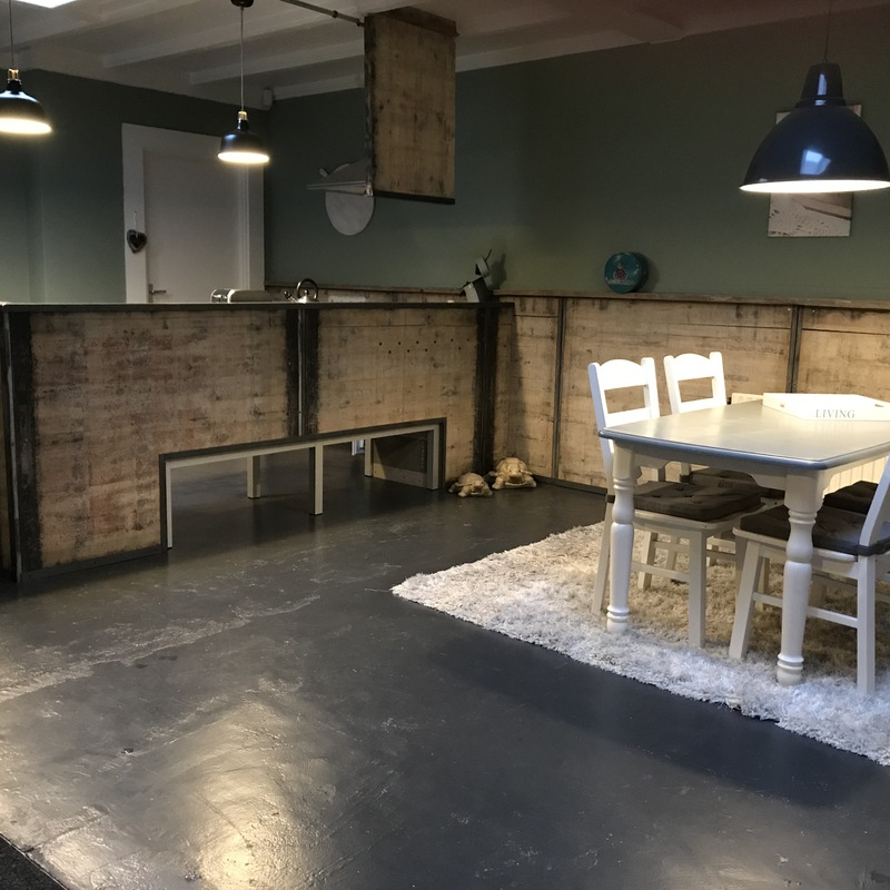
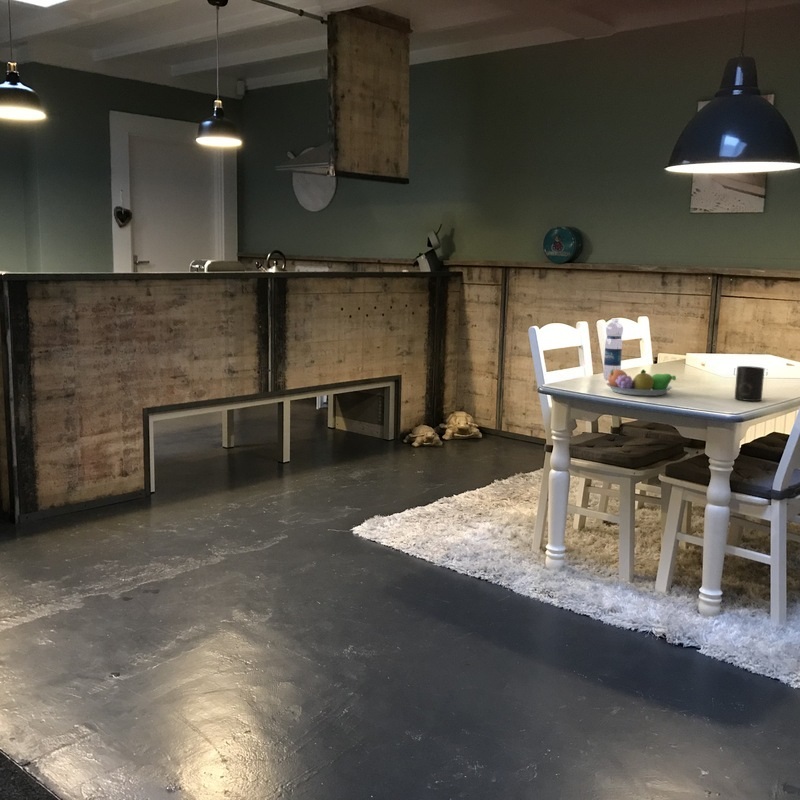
+ mug [734,365,765,402]
+ water bottle [602,317,624,380]
+ fruit bowl [606,368,677,397]
